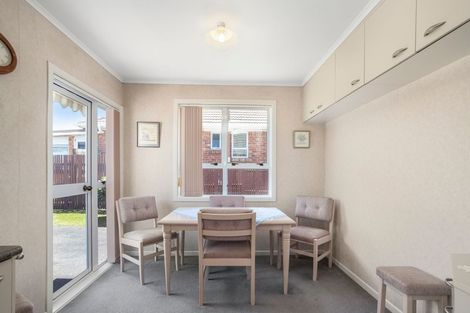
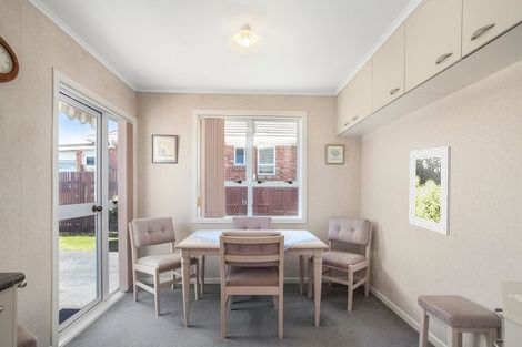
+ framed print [408,145,452,236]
